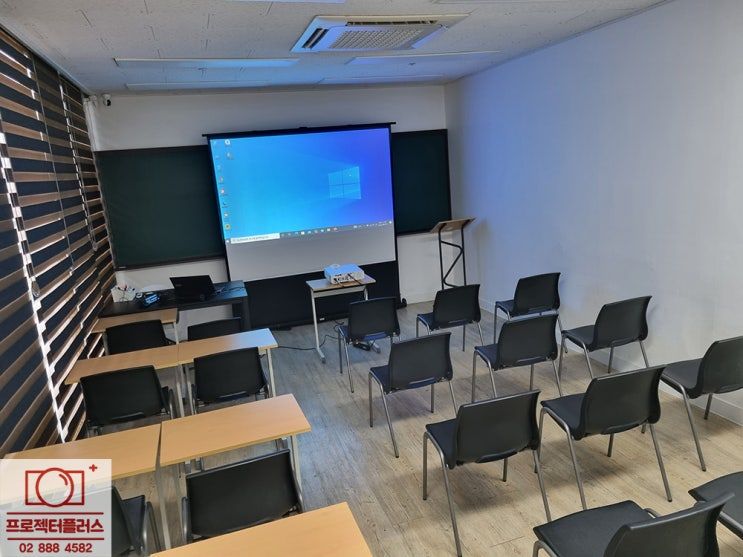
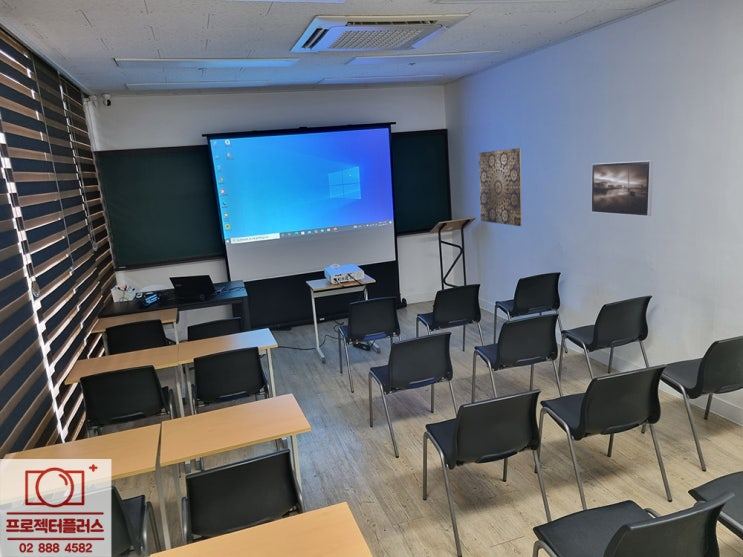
+ wall art [478,147,523,227]
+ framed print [590,160,654,217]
